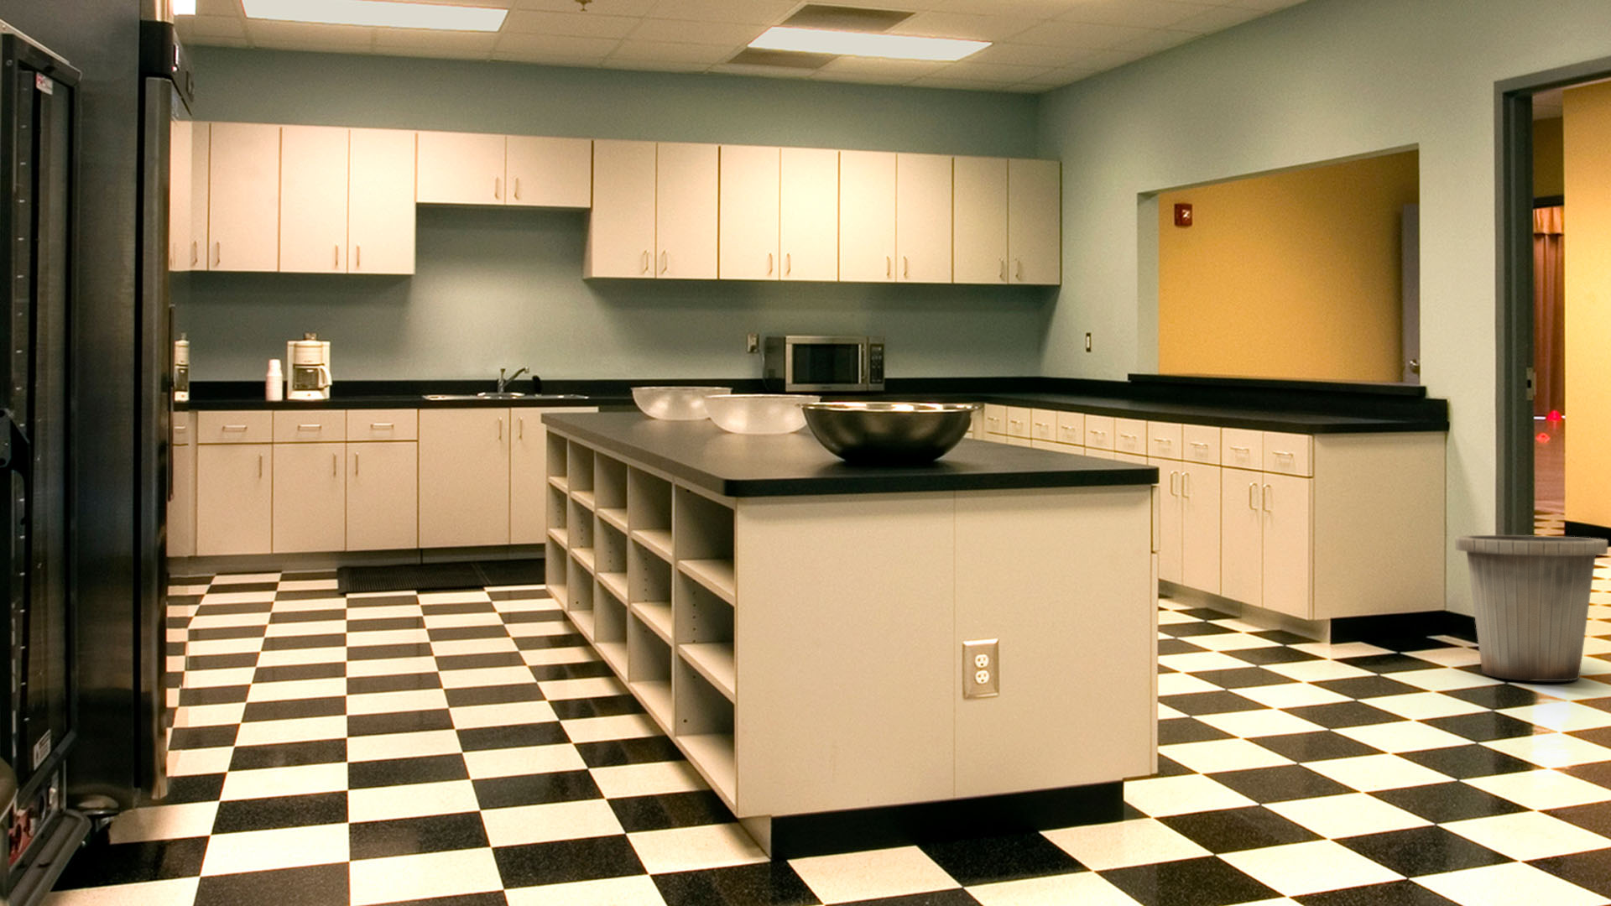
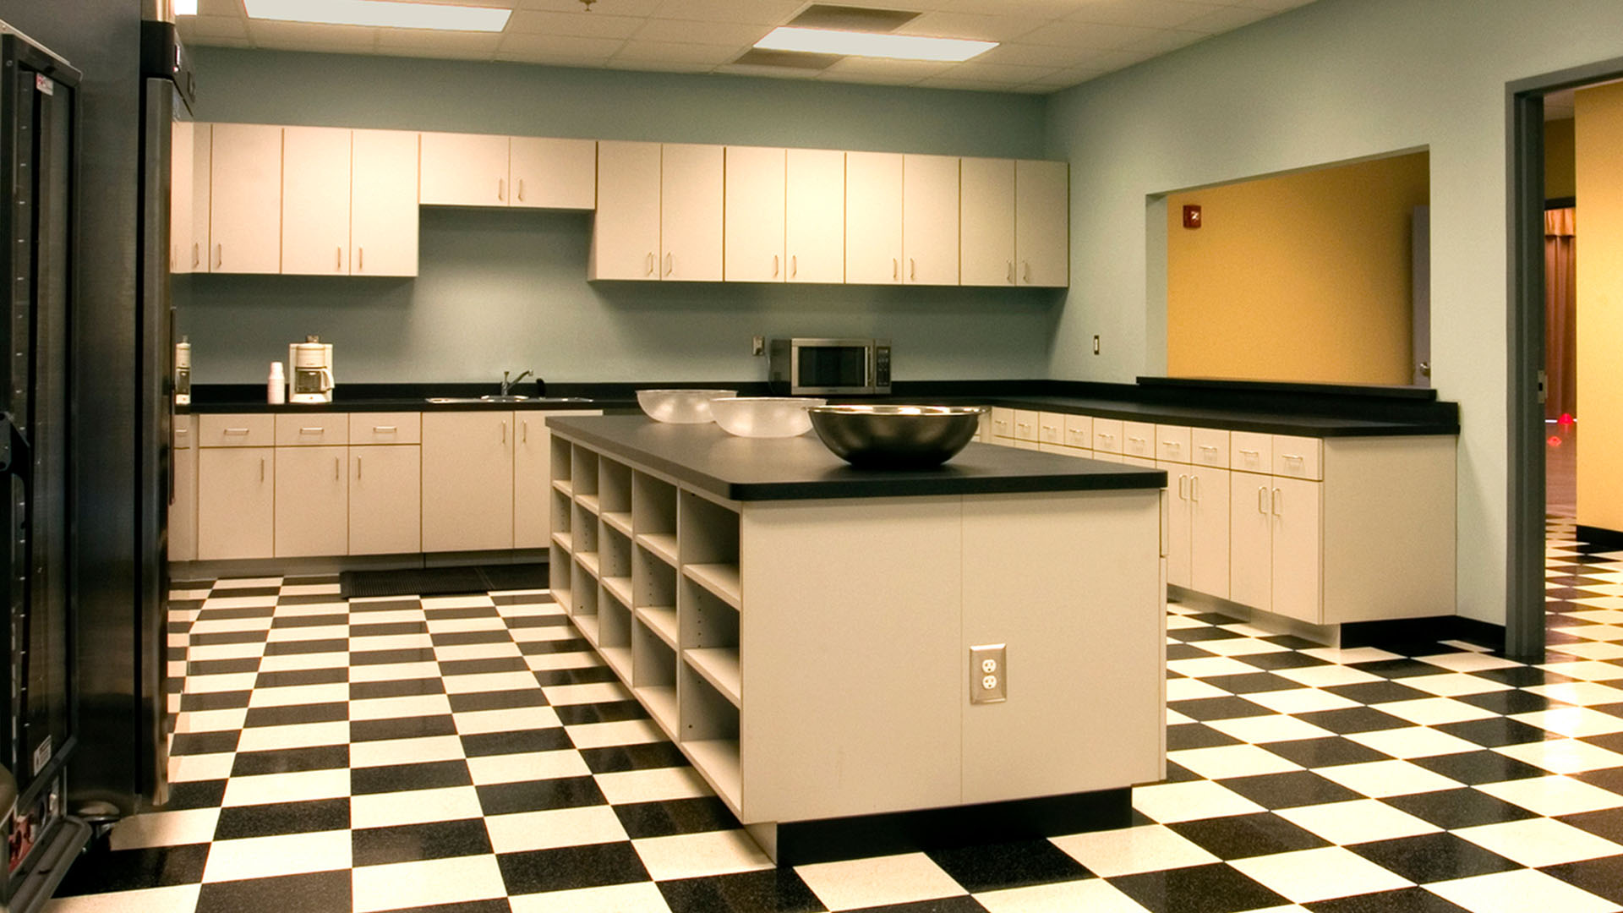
- trash can [1454,534,1609,683]
